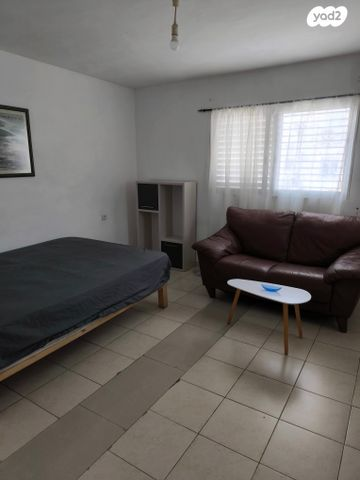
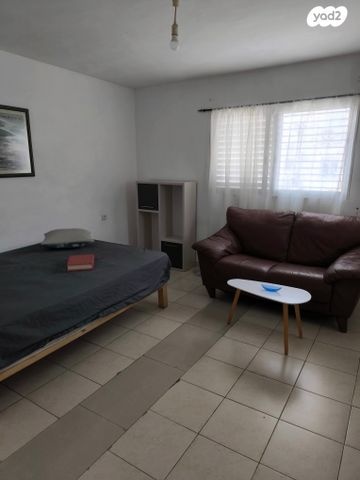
+ pillow [40,227,95,249]
+ hardback book [66,254,95,272]
